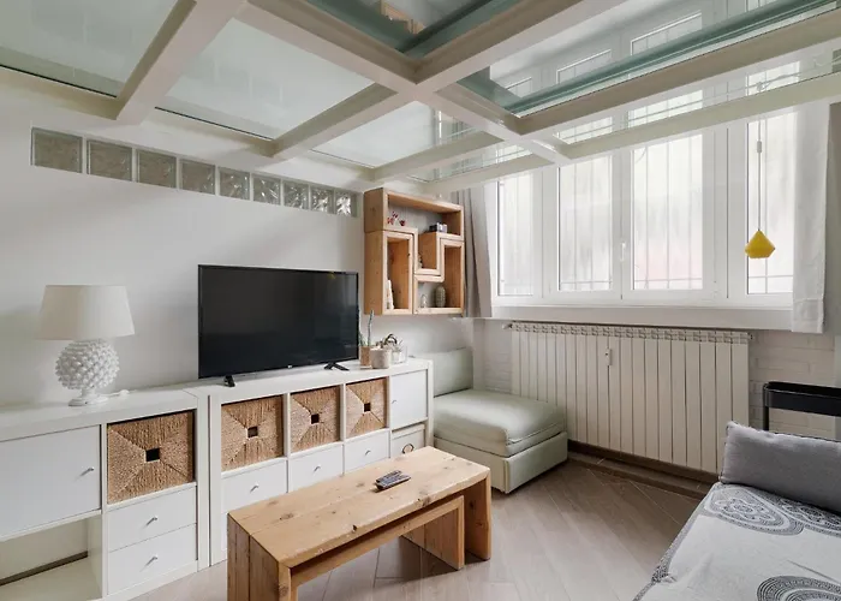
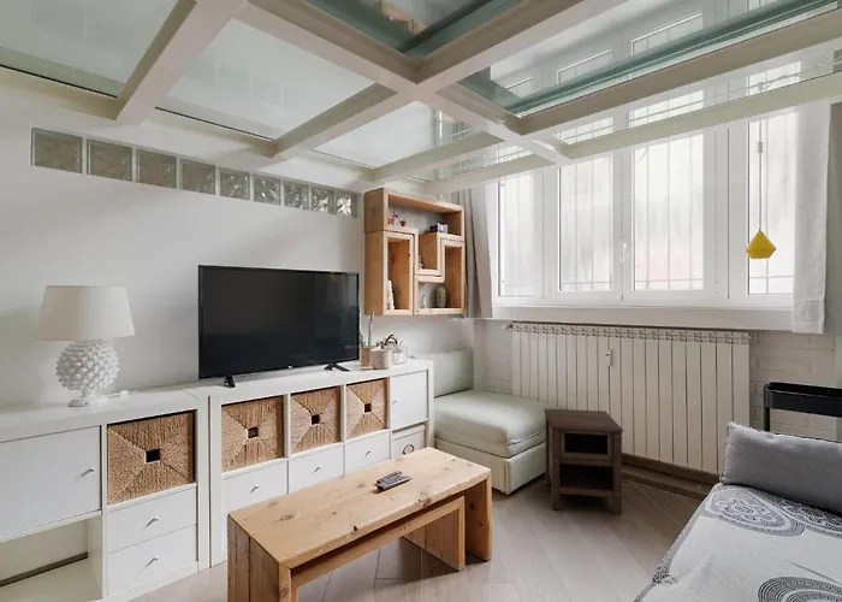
+ nightstand [542,408,624,515]
